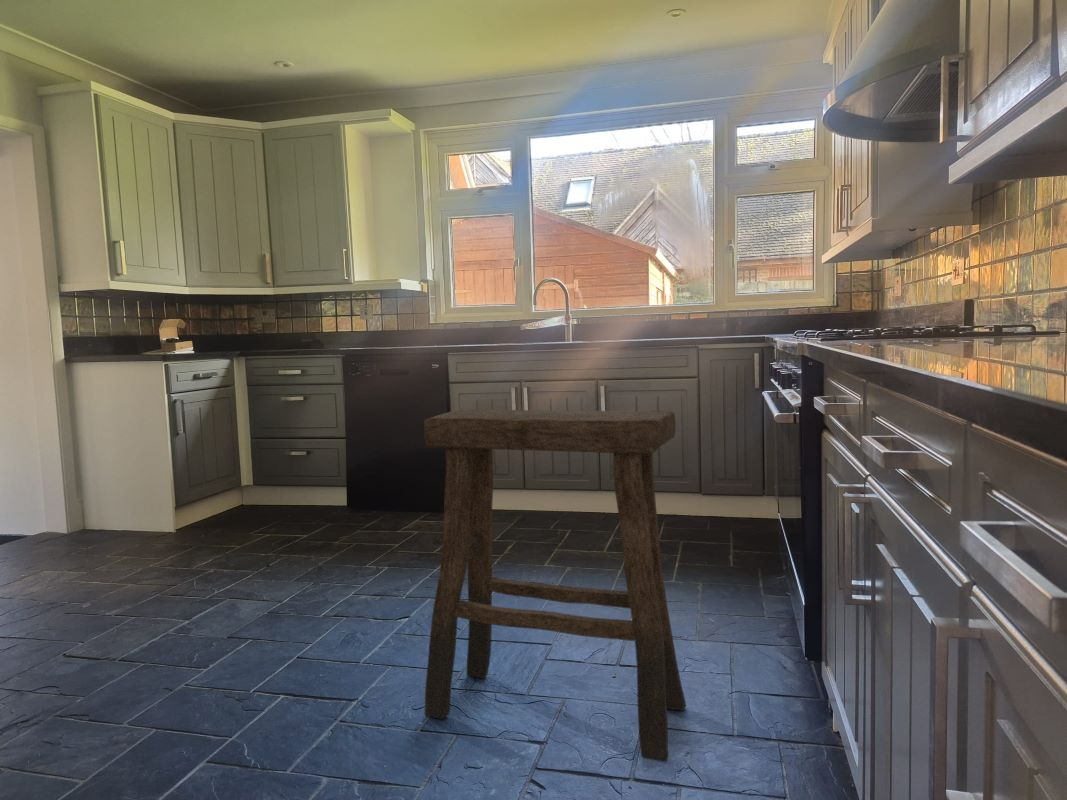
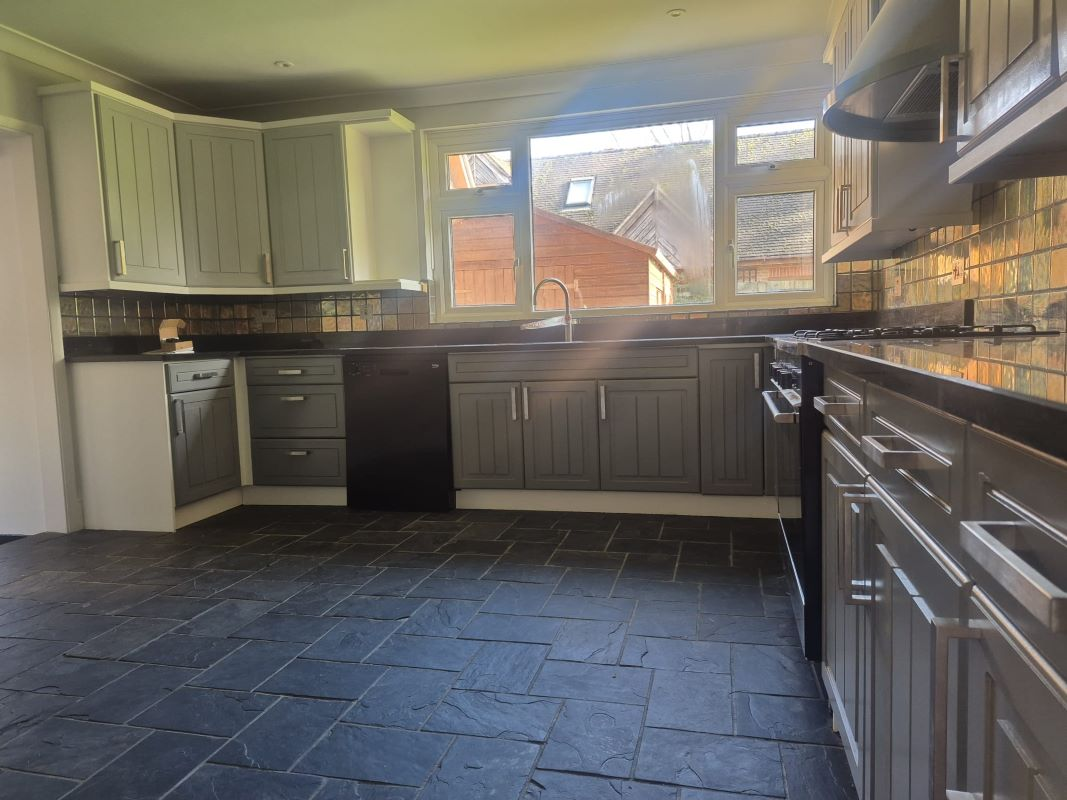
- stool [423,408,687,763]
